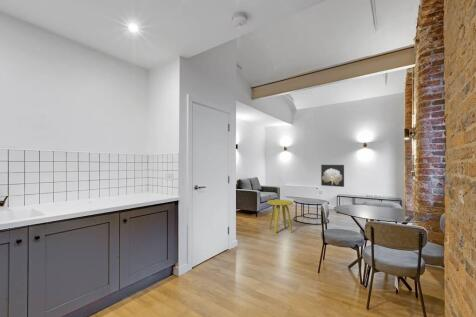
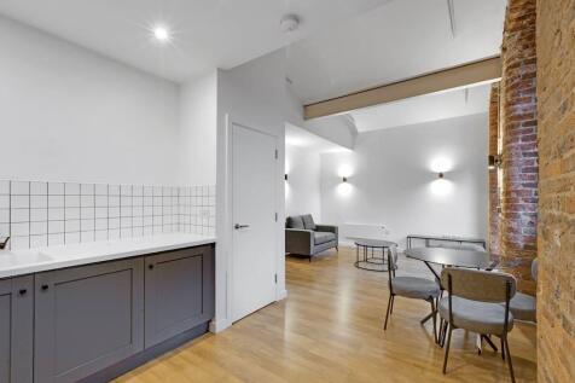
- wall art [320,164,345,188]
- side table [266,199,295,235]
